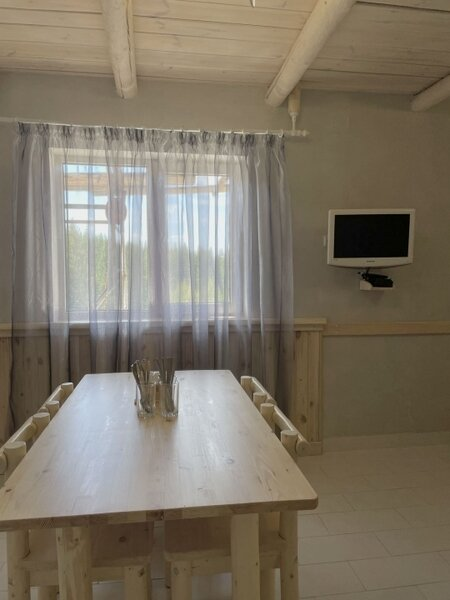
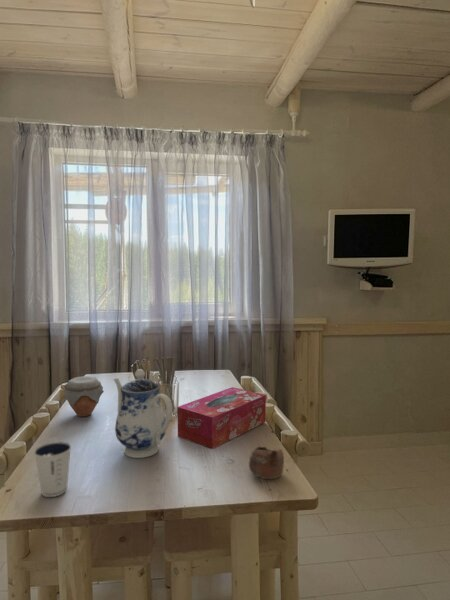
+ jar [62,375,105,418]
+ cup [248,446,285,480]
+ dixie cup [33,441,72,498]
+ teapot [112,368,174,459]
+ tissue box [176,386,267,450]
